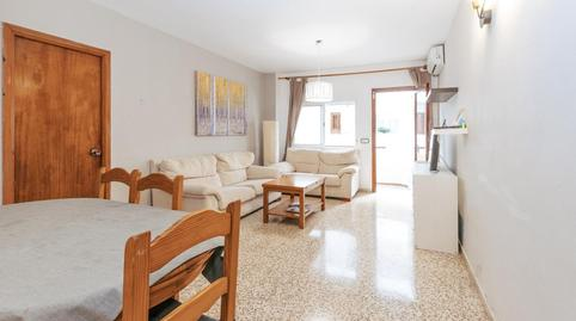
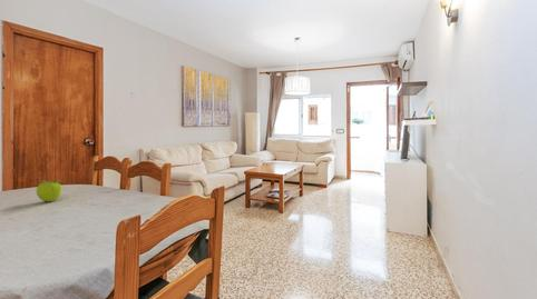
+ fruit [36,179,64,203]
